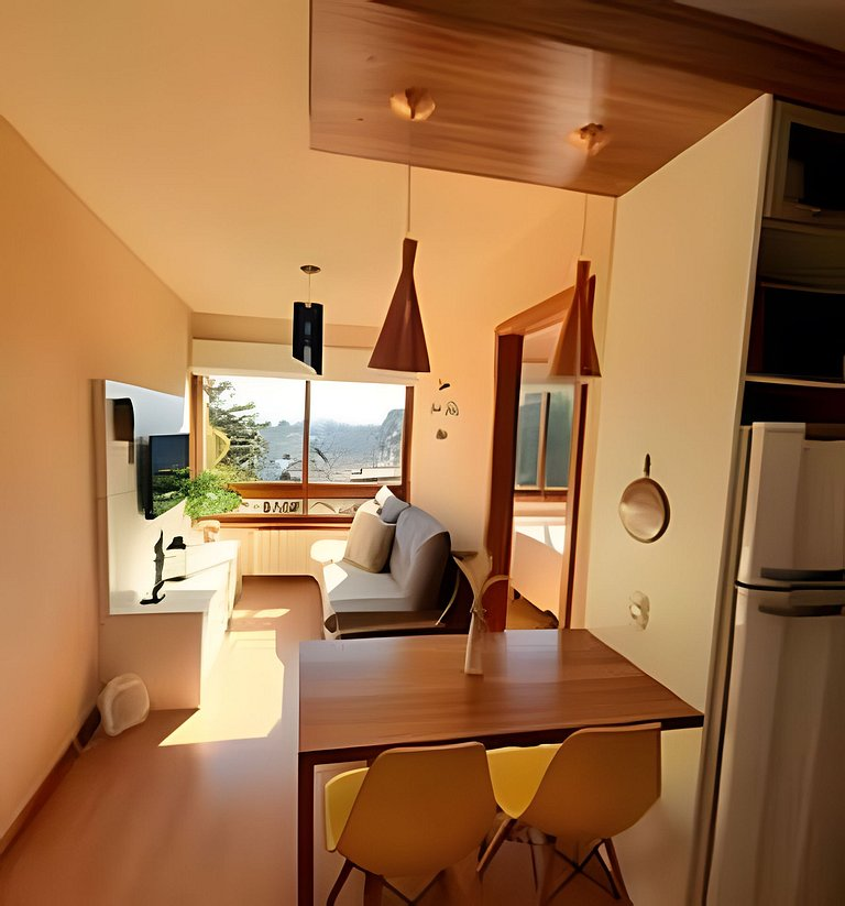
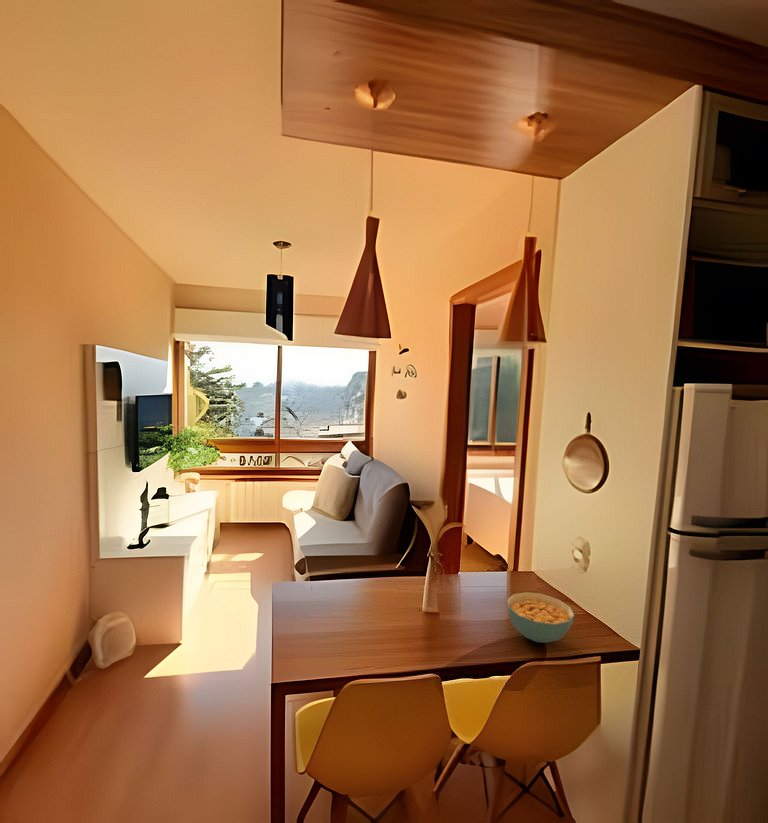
+ cereal bowl [506,591,575,644]
